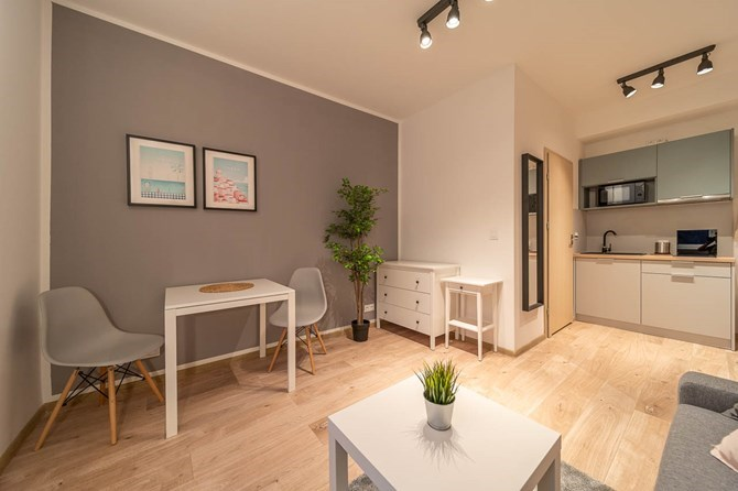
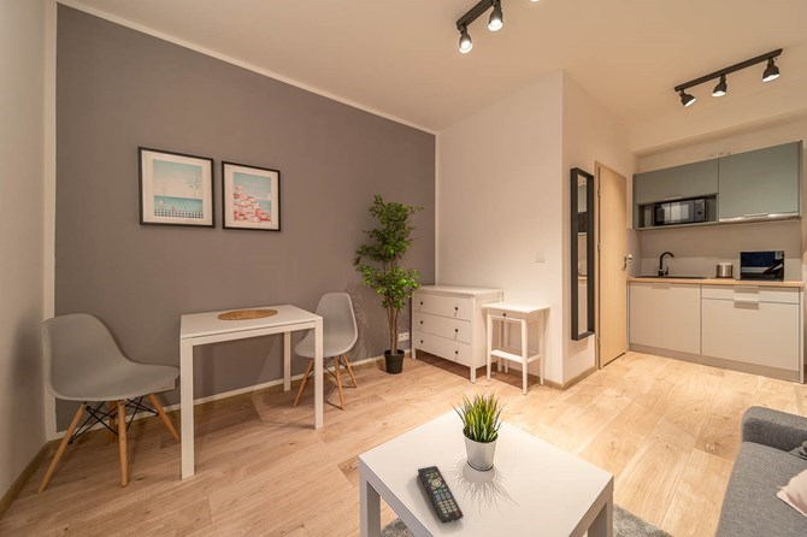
+ remote control [417,465,465,525]
